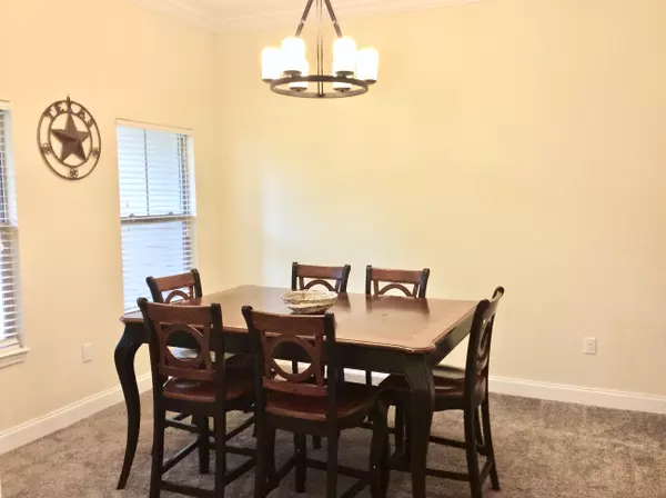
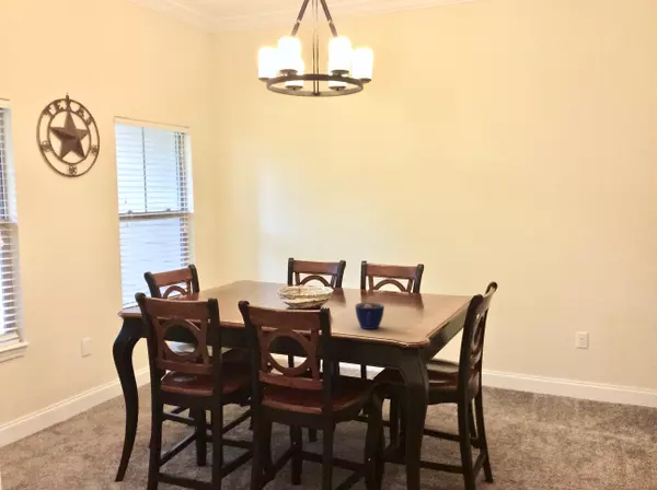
+ cup [355,301,385,330]
